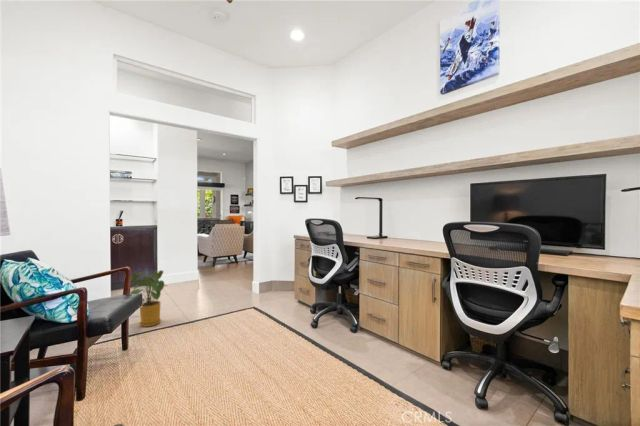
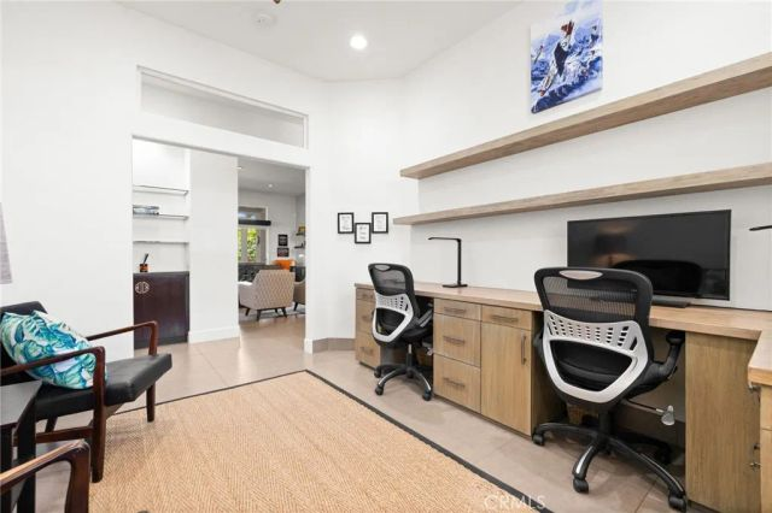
- house plant [129,269,168,328]
